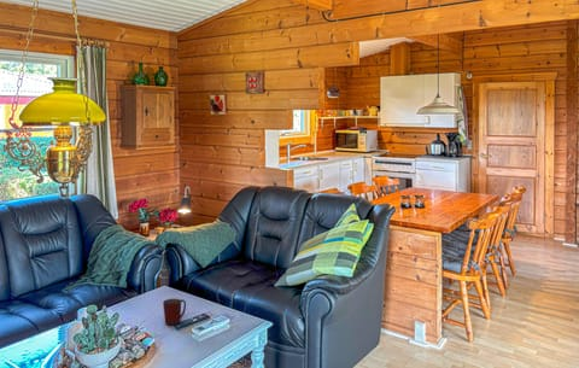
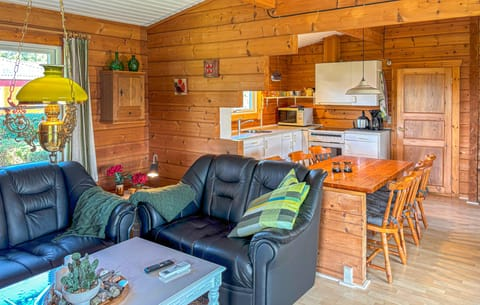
- mug [162,298,187,326]
